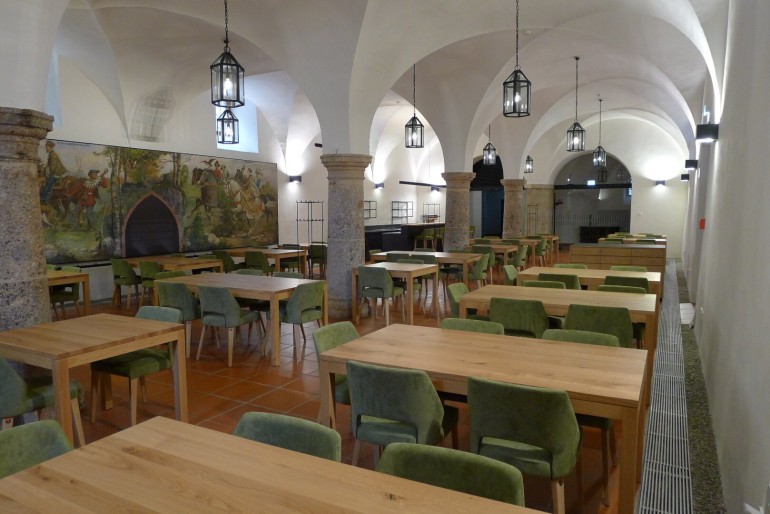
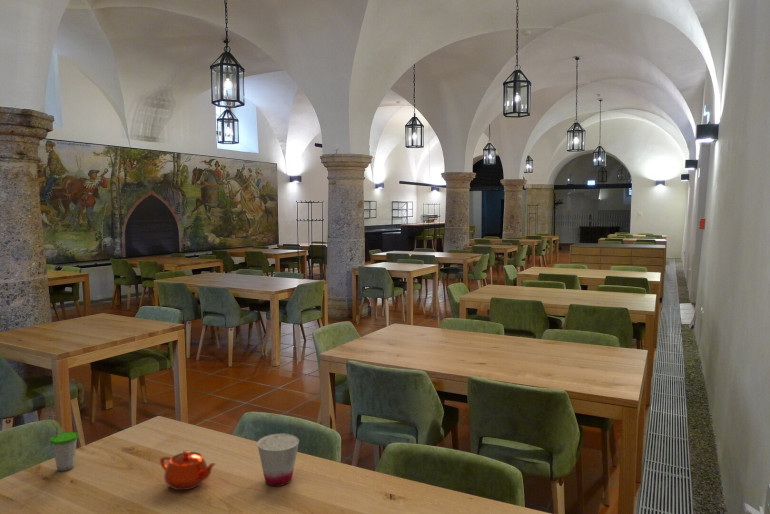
+ teapot [159,450,217,491]
+ cup [49,420,79,472]
+ cup [256,432,300,487]
